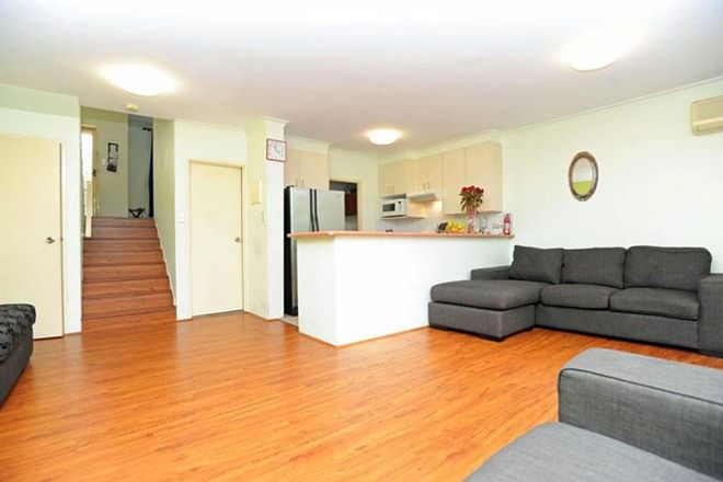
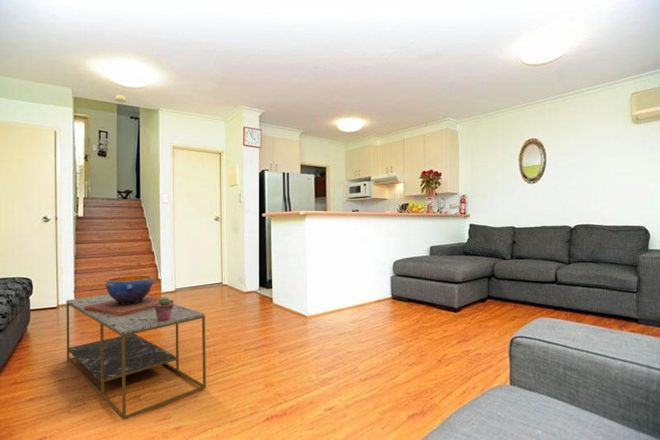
+ decorative bowl [84,274,175,316]
+ potted succulent [155,296,174,322]
+ coffee table [65,293,207,421]
